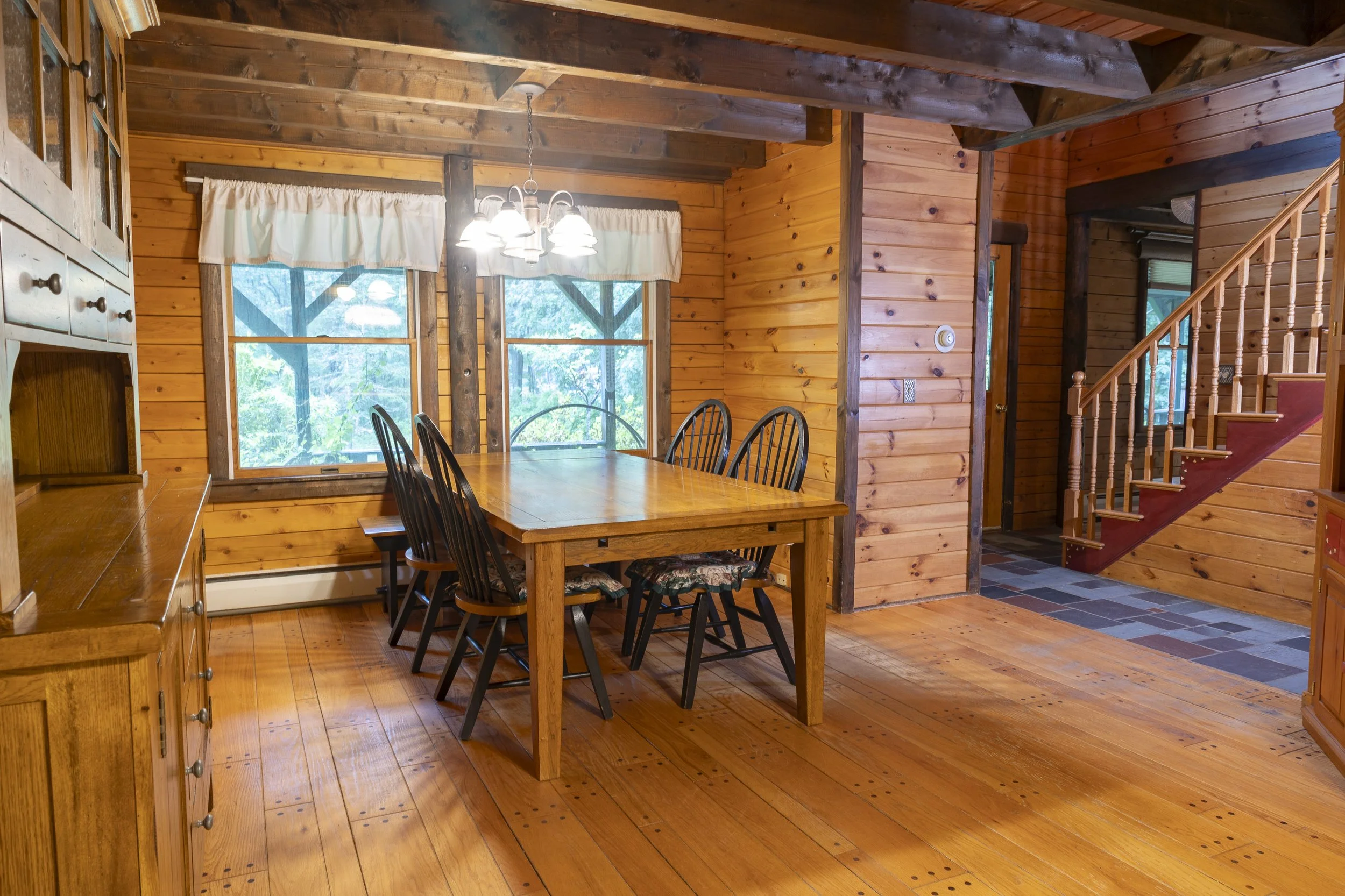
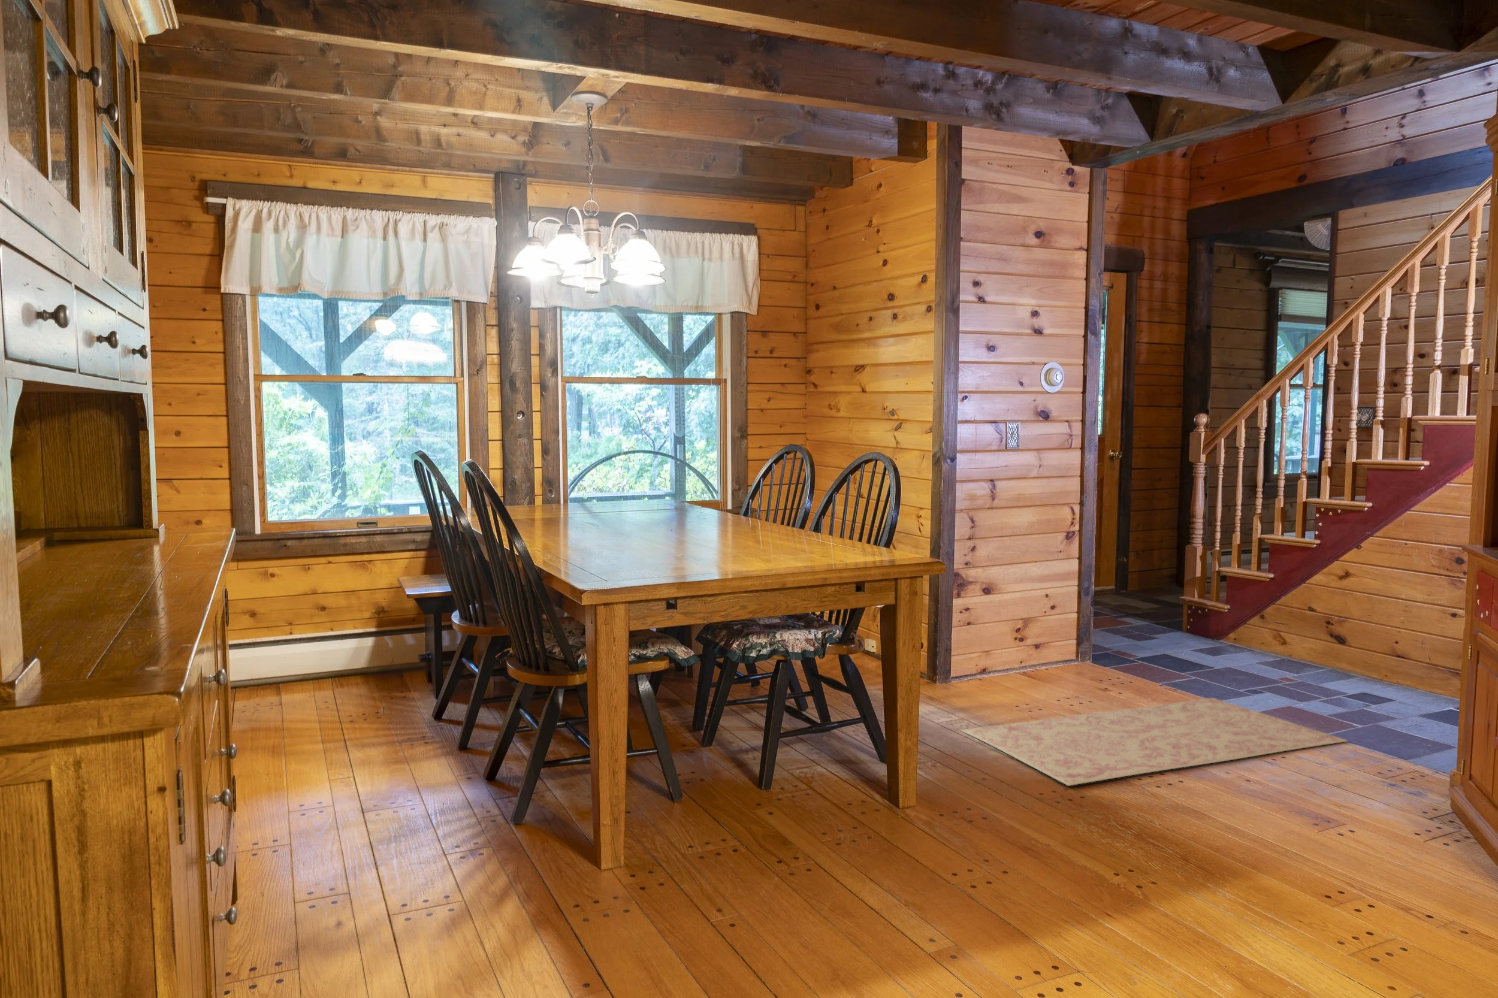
+ rug [960,697,1349,786]
